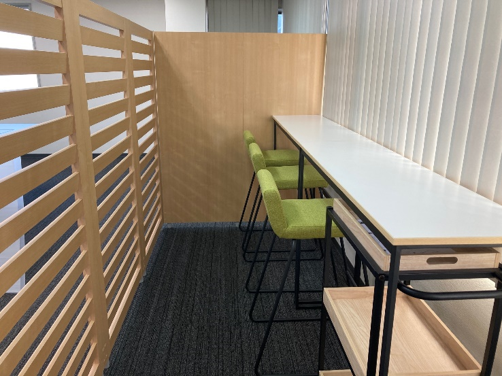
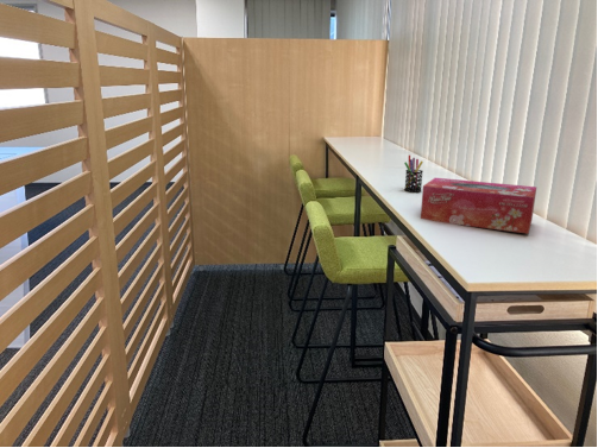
+ pen holder [403,154,424,194]
+ tissue box [420,177,537,235]
